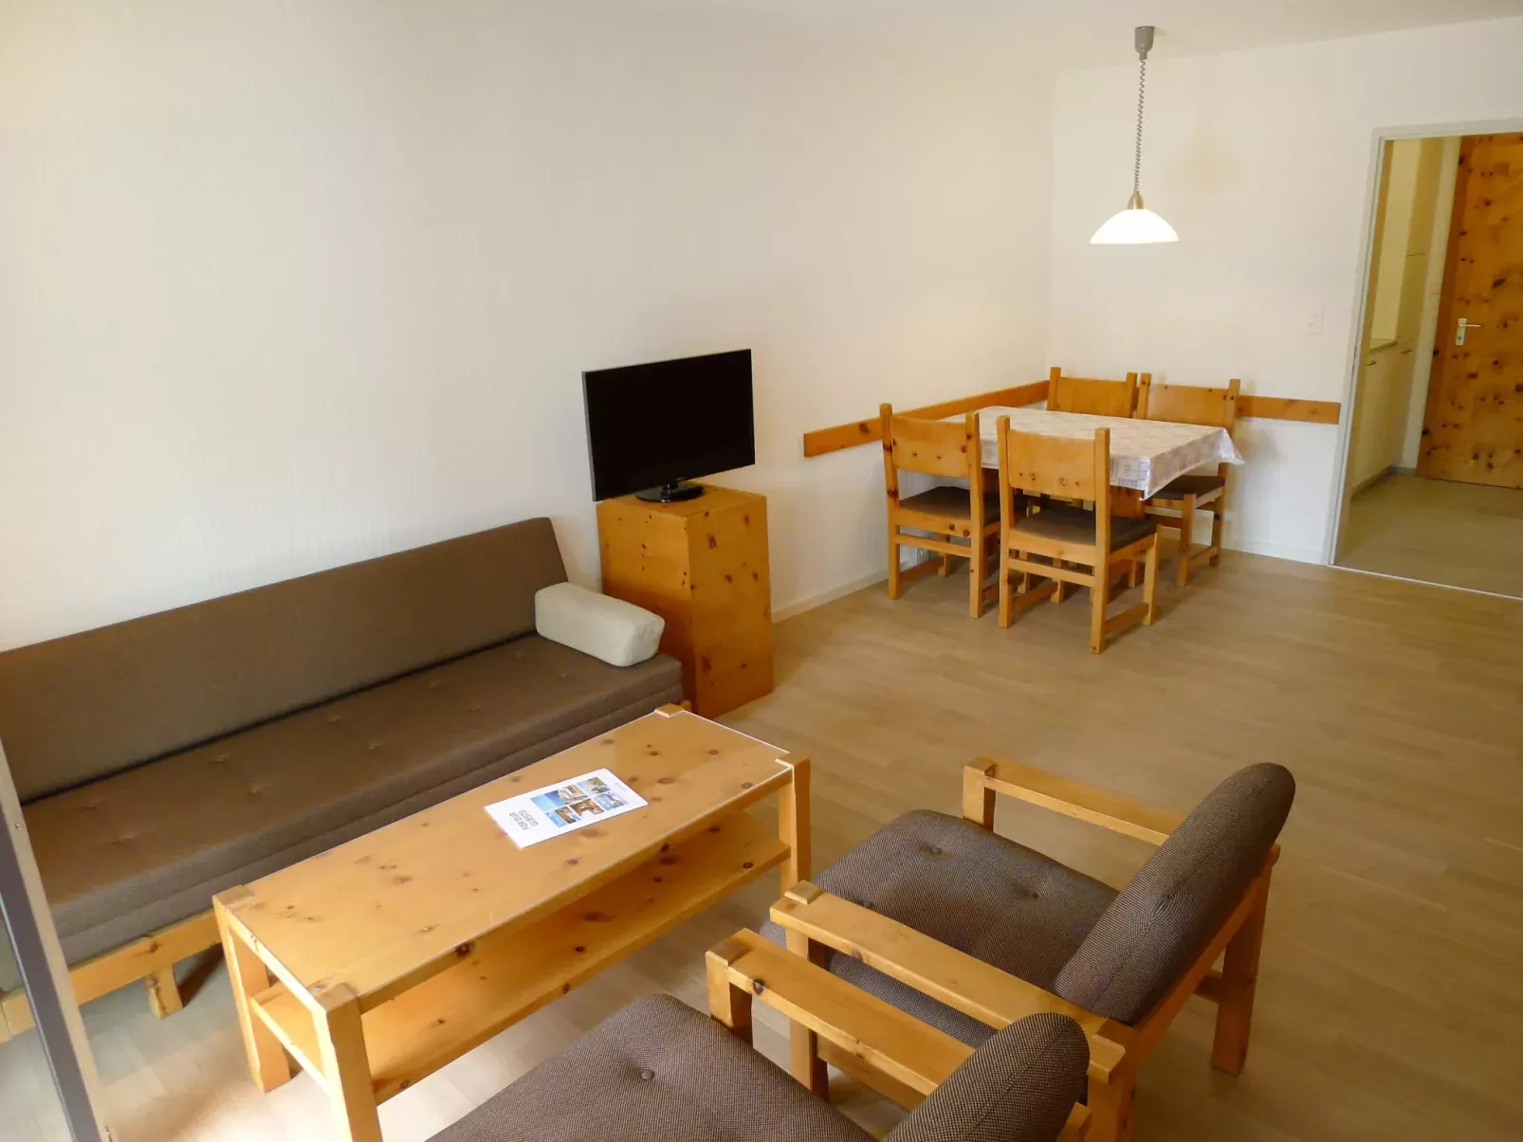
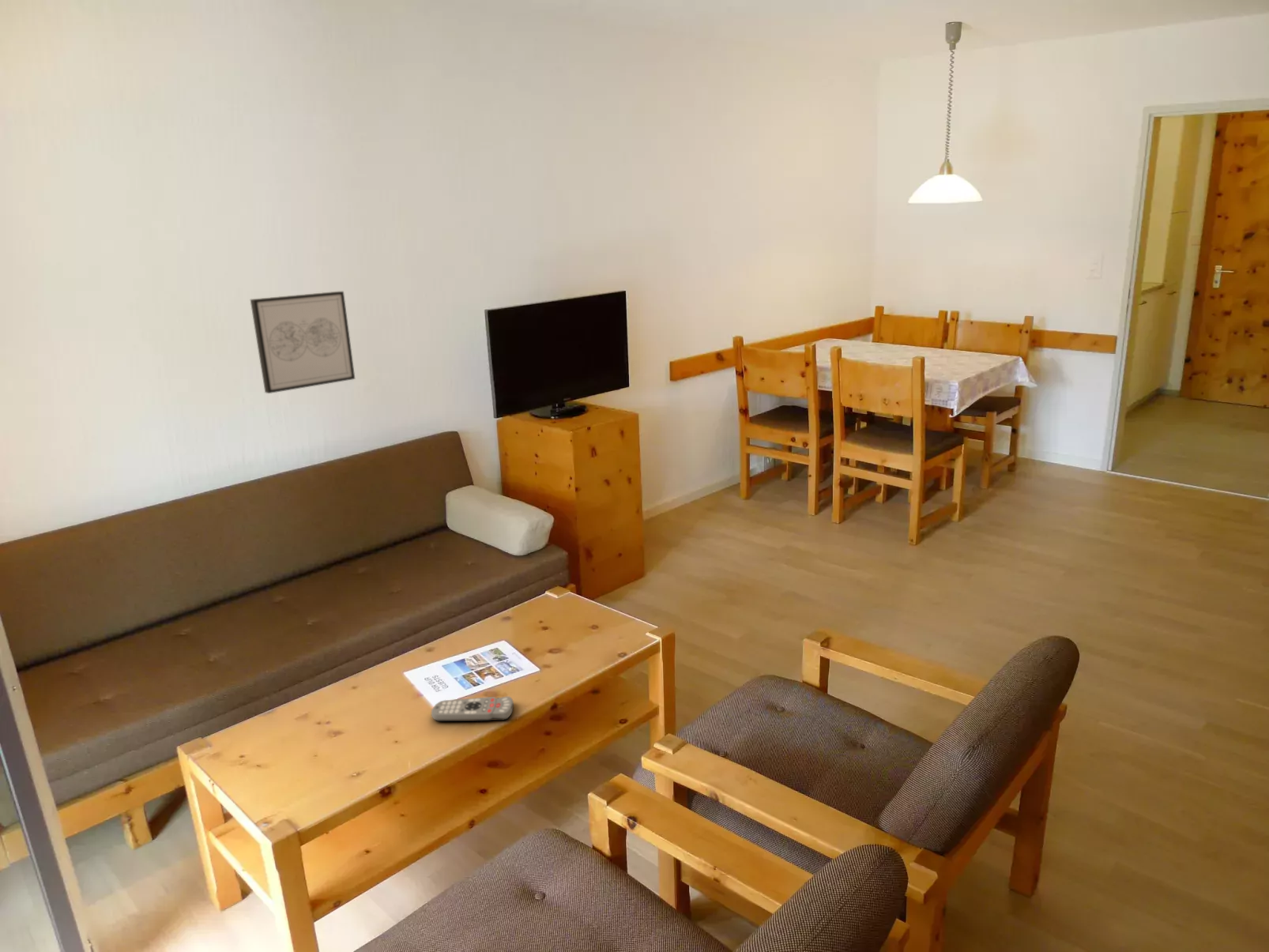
+ remote control [431,695,514,722]
+ wall art [250,291,356,394]
